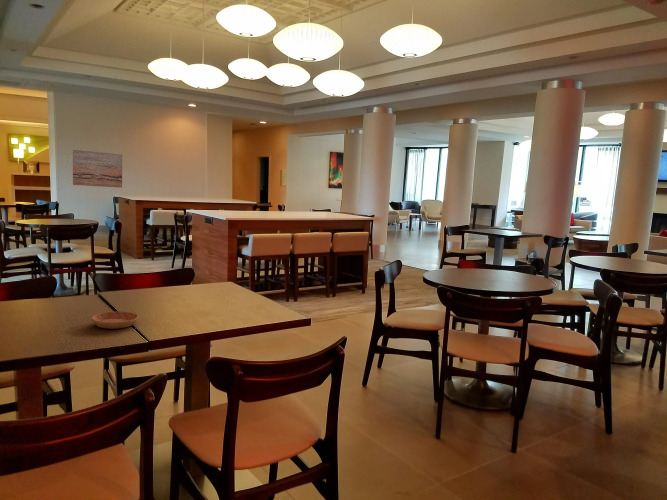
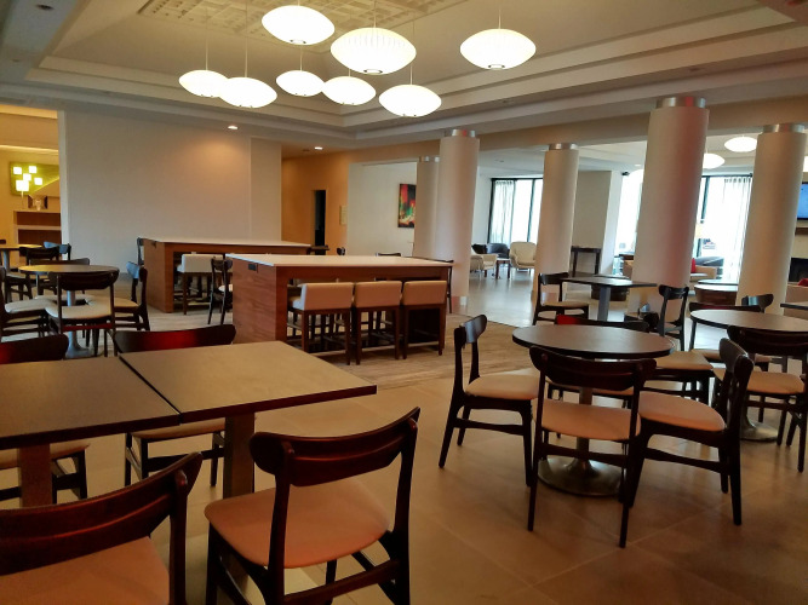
- saucer [90,311,140,330]
- wall art [72,149,123,189]
